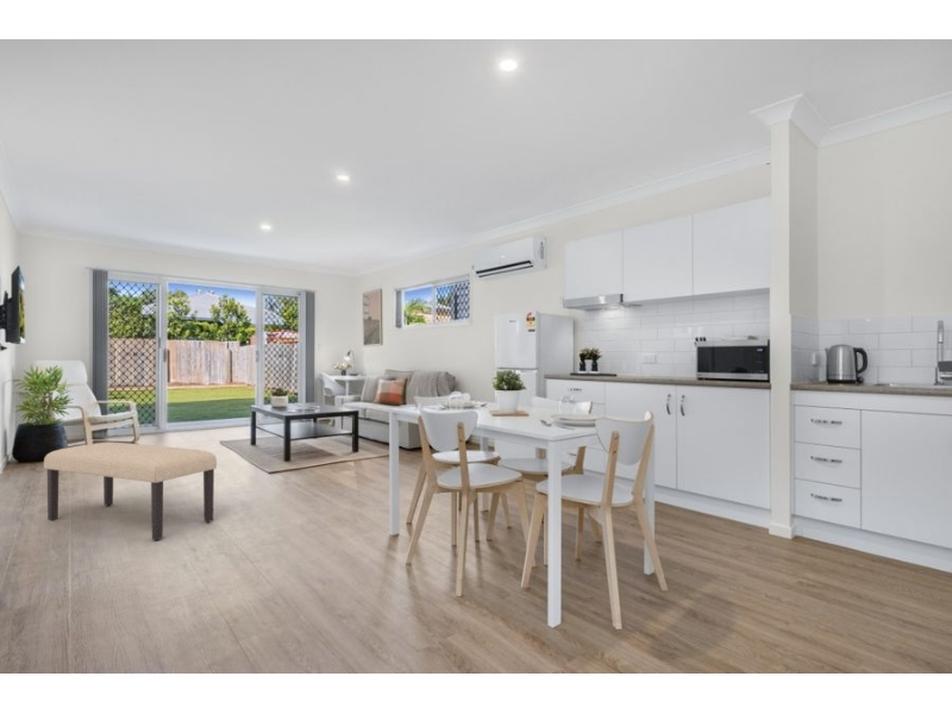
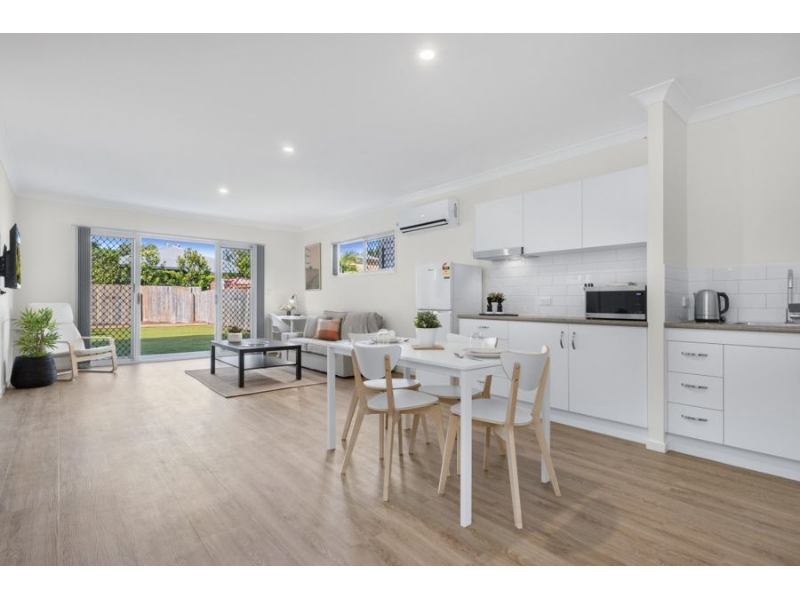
- bench [43,441,218,541]
